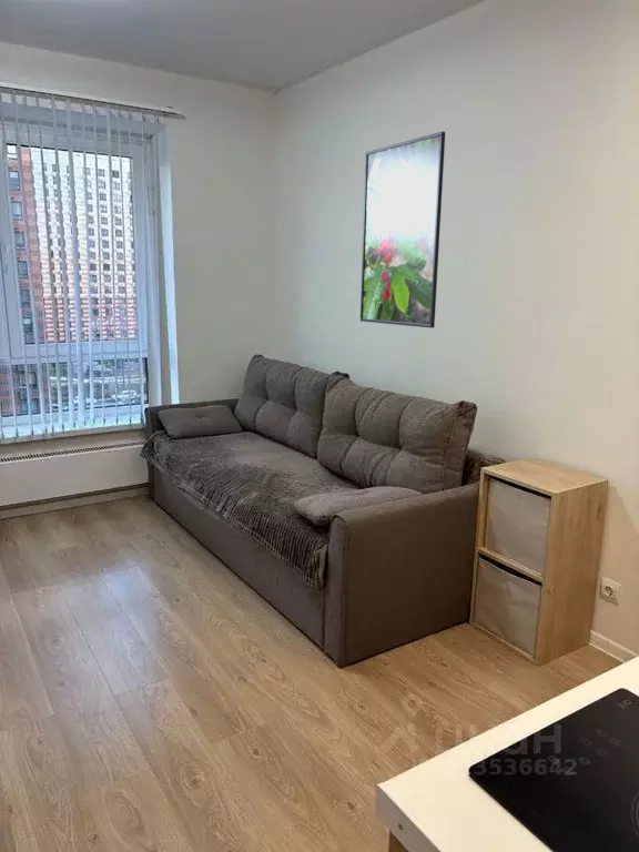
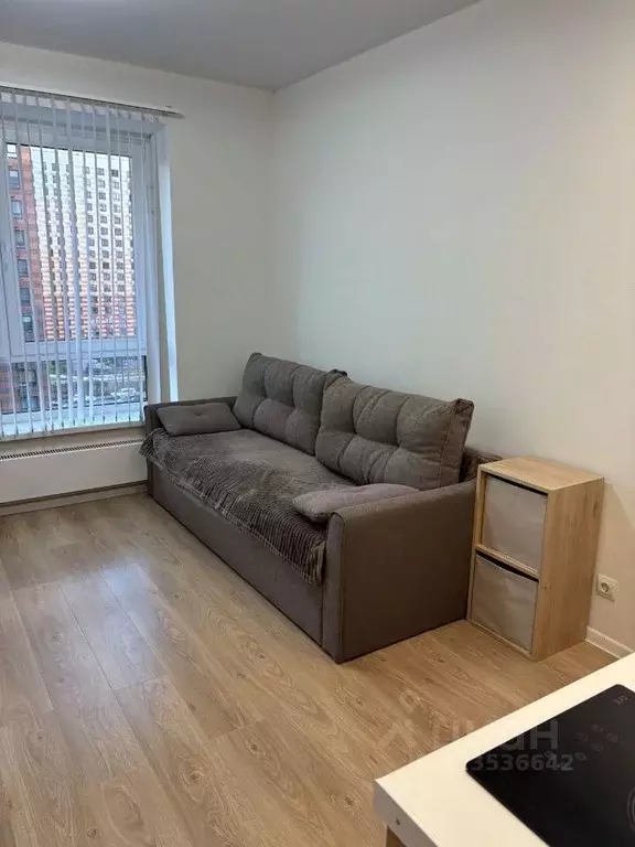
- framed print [359,131,446,329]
